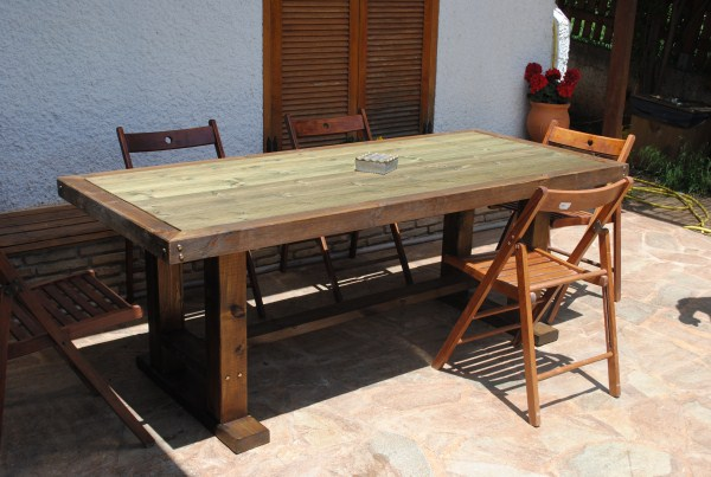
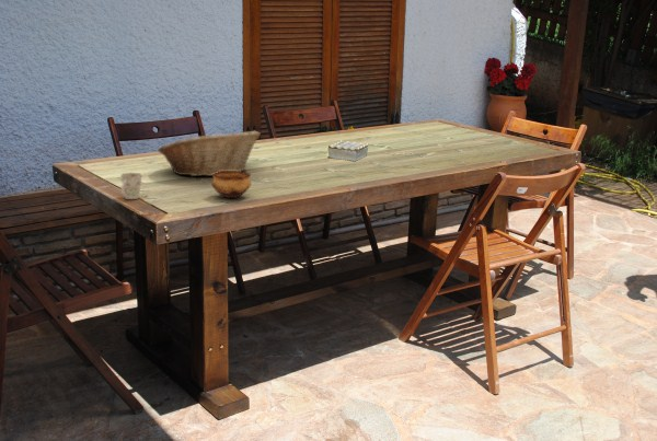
+ bowl [210,171,252,199]
+ fruit basket [157,130,262,177]
+ mug [120,172,142,200]
